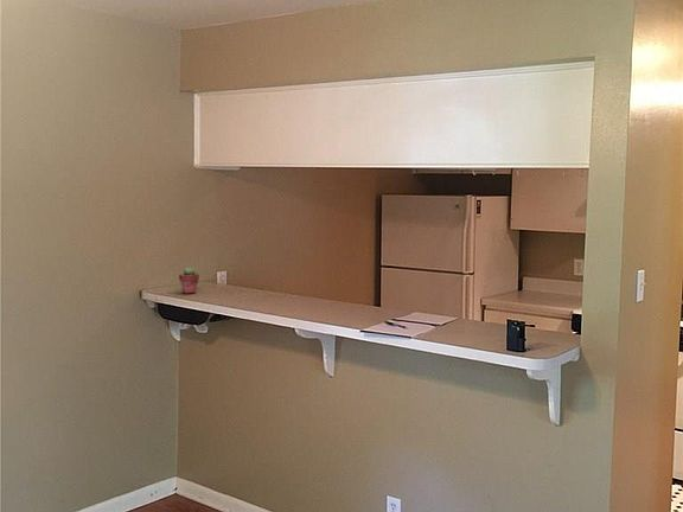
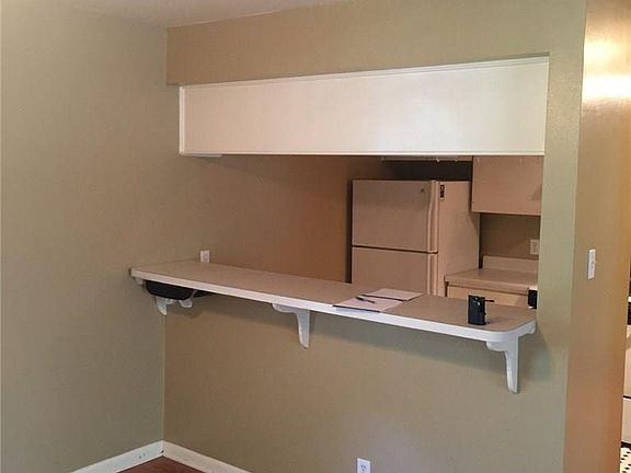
- potted succulent [178,265,200,294]
